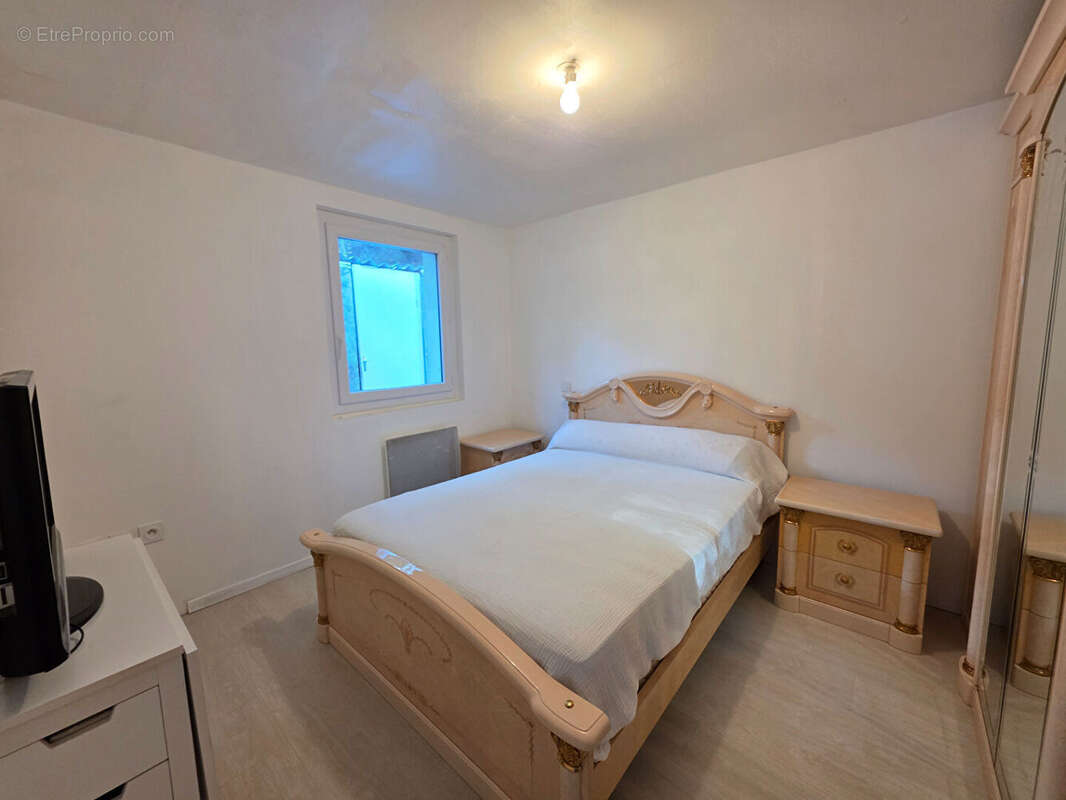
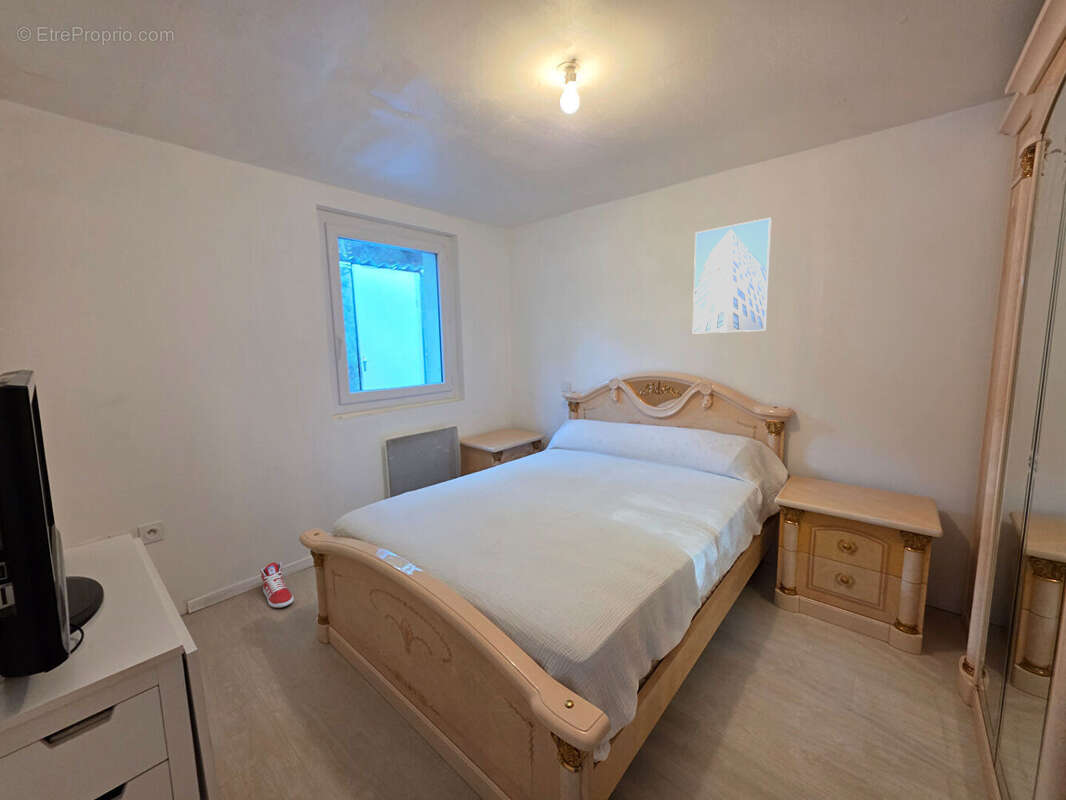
+ sneaker [259,561,295,609]
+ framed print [692,217,773,335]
